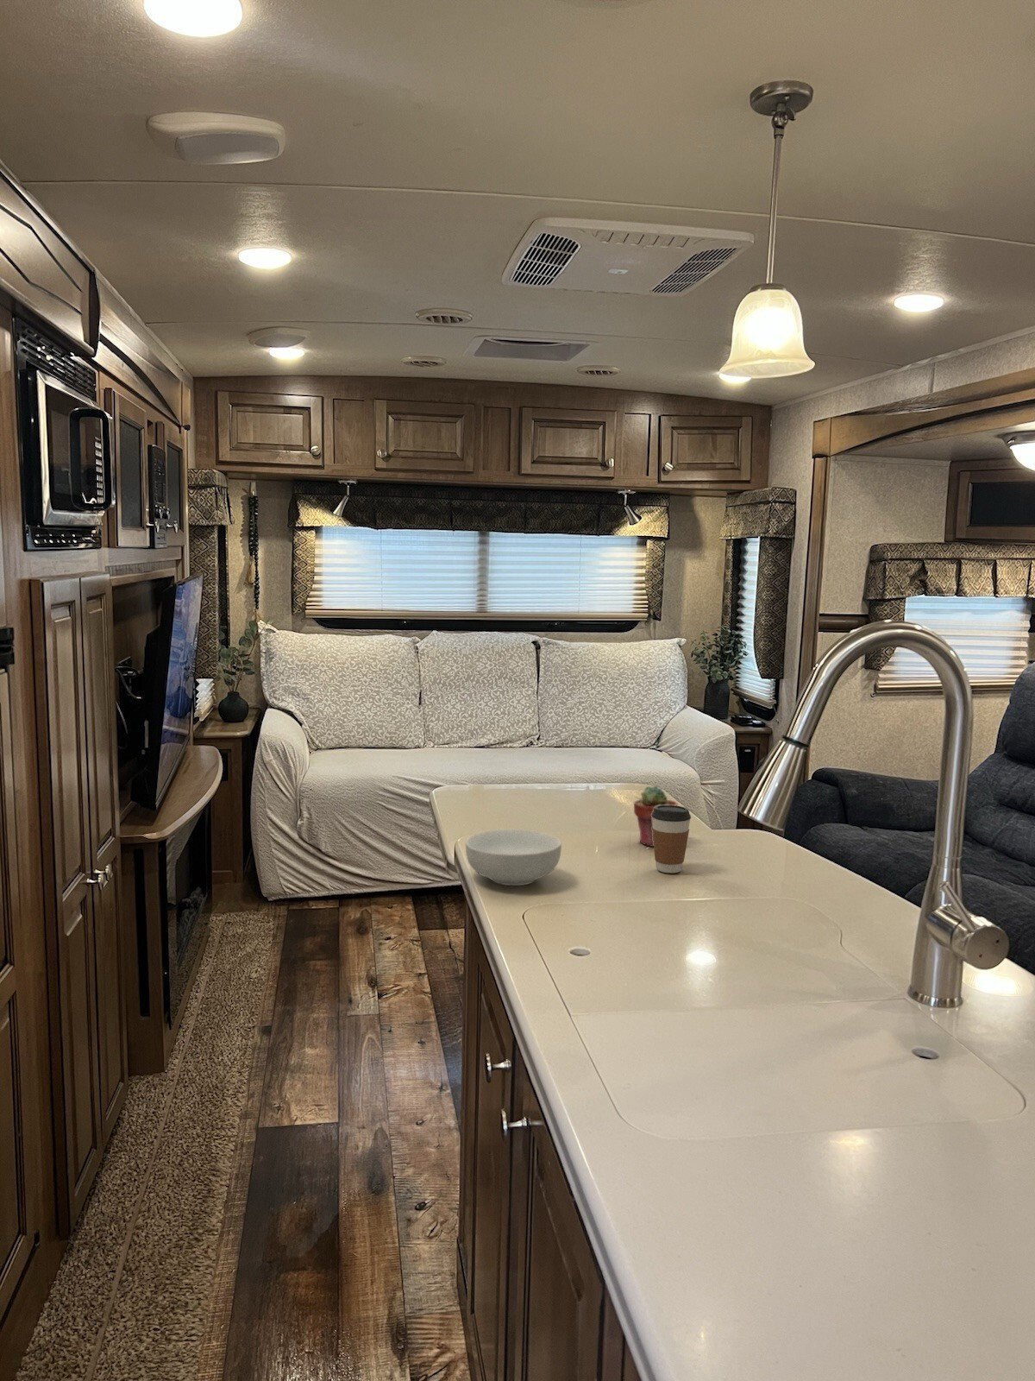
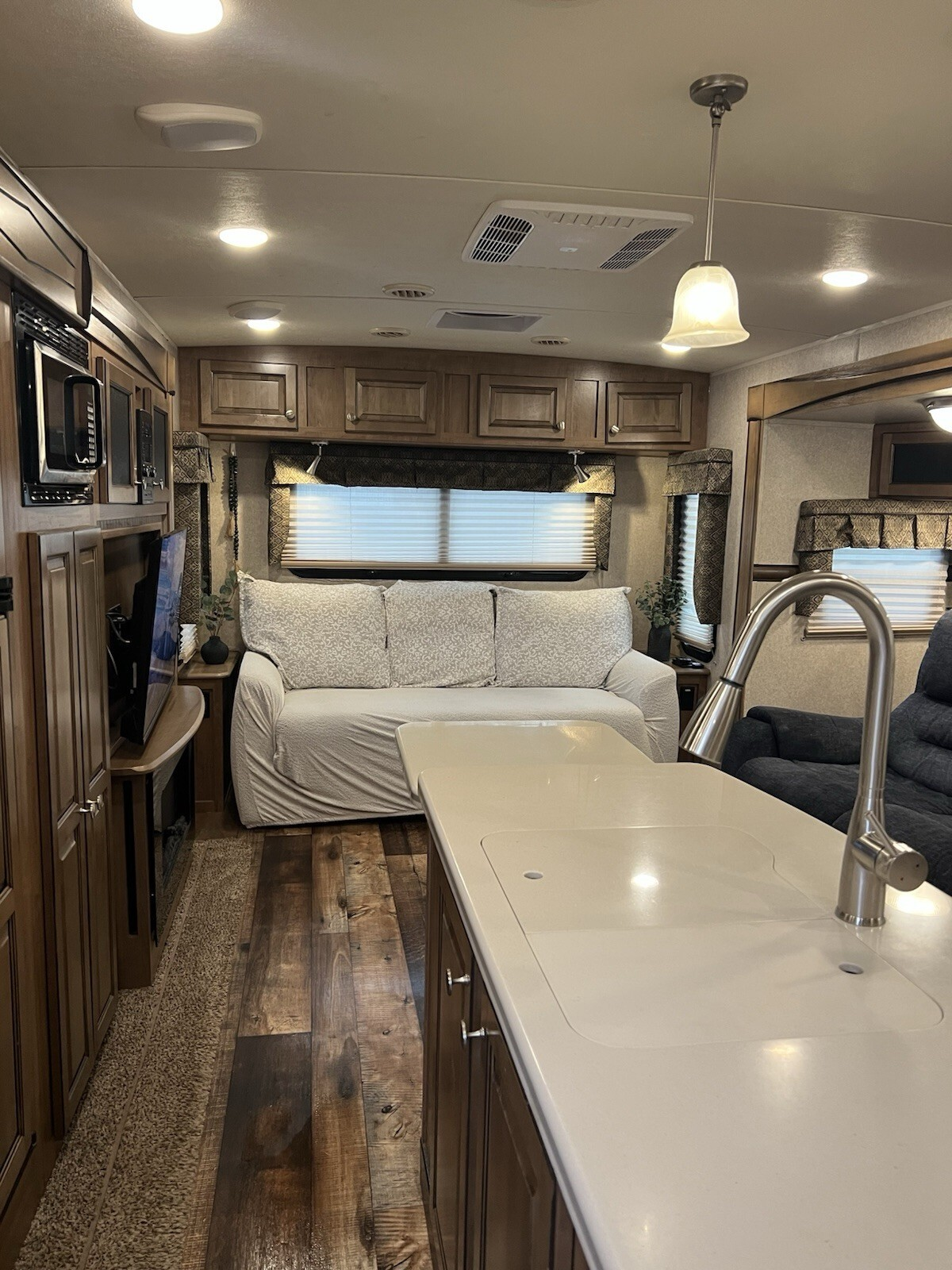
- cereal bowl [465,828,562,886]
- potted succulent [633,785,678,847]
- coffee cup [651,806,691,874]
